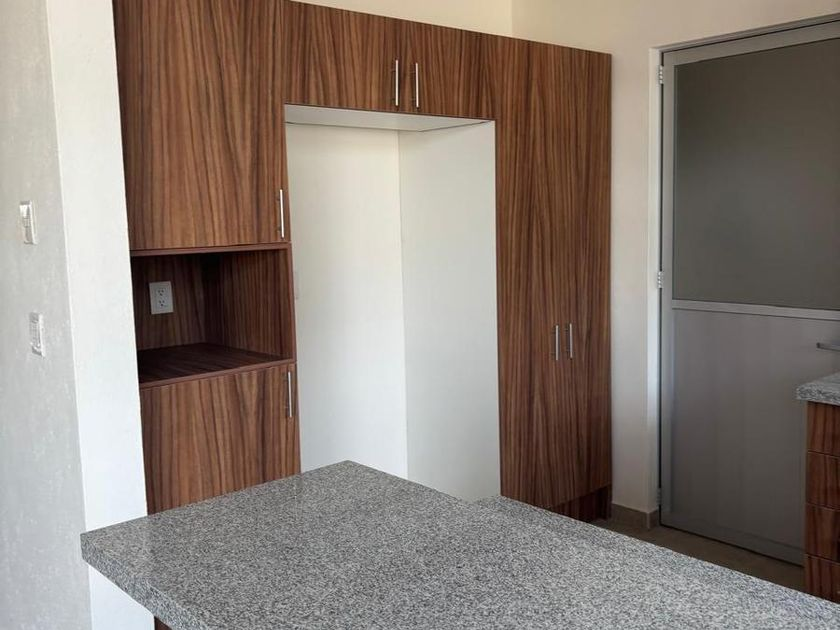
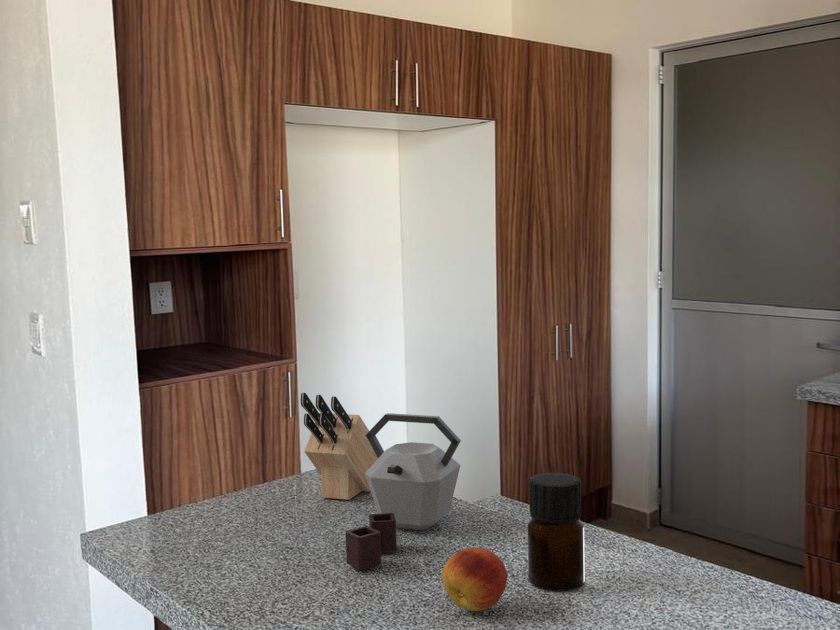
+ knife block [300,392,378,501]
+ kettle [345,412,462,571]
+ bottle [527,472,586,591]
+ fruit [441,546,509,612]
